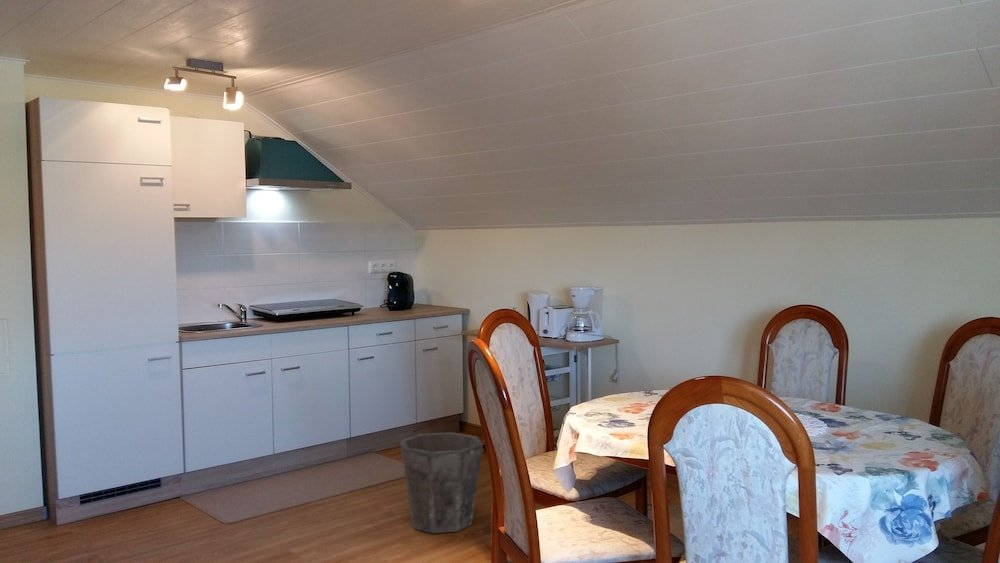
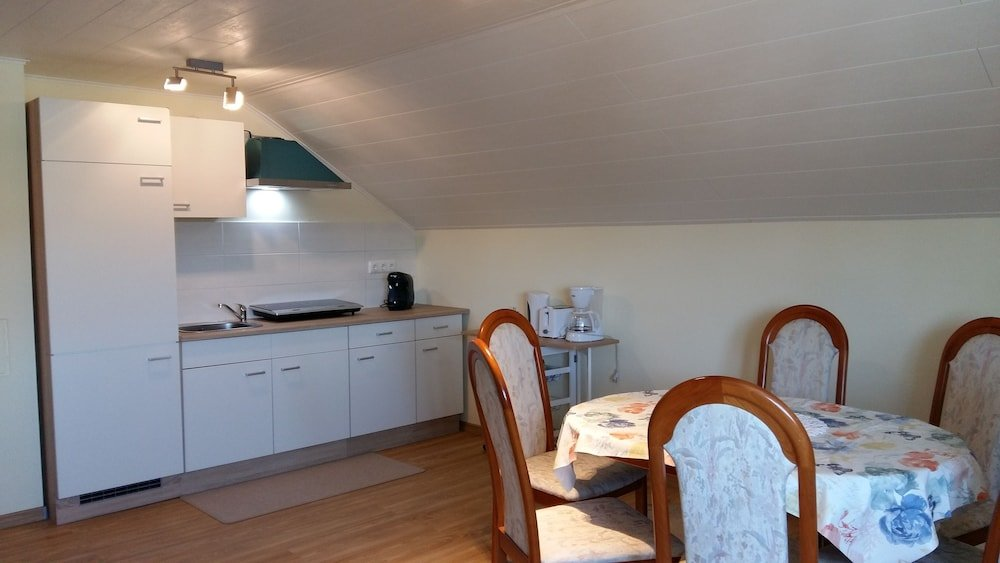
- waste bin [399,431,484,534]
